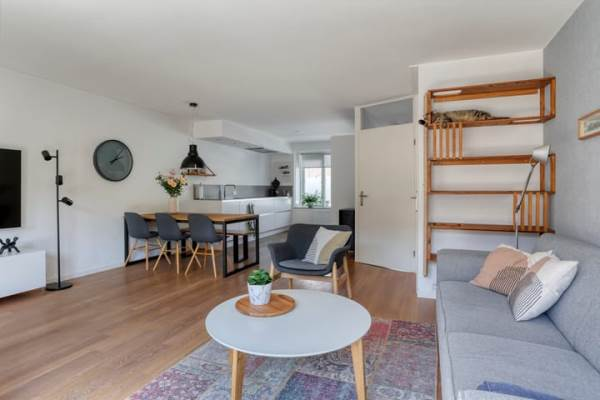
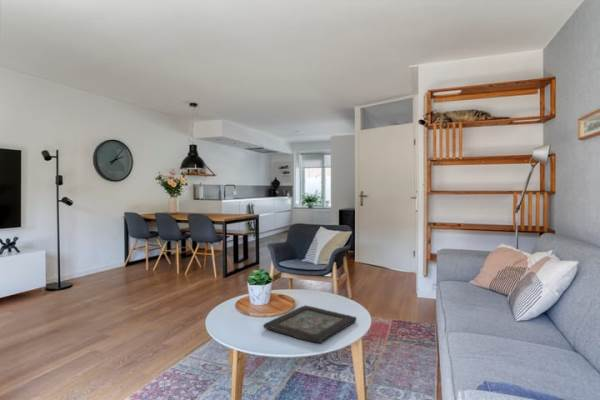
+ decorative tray [262,304,357,344]
